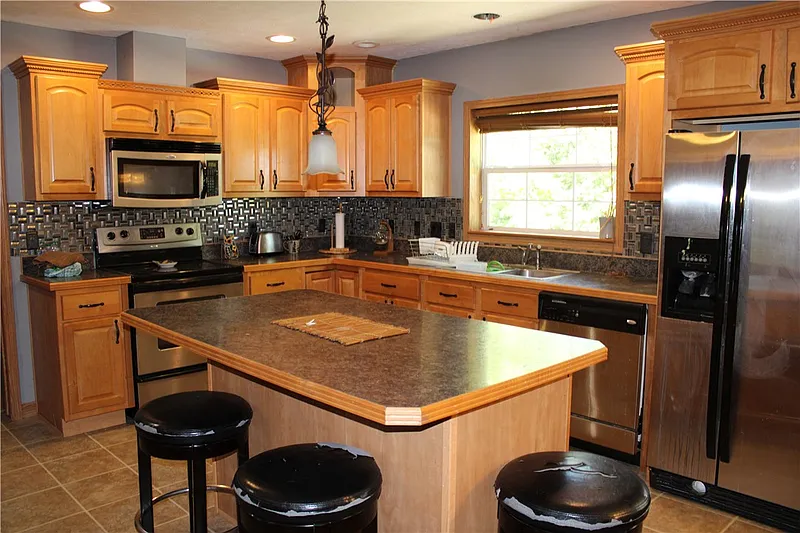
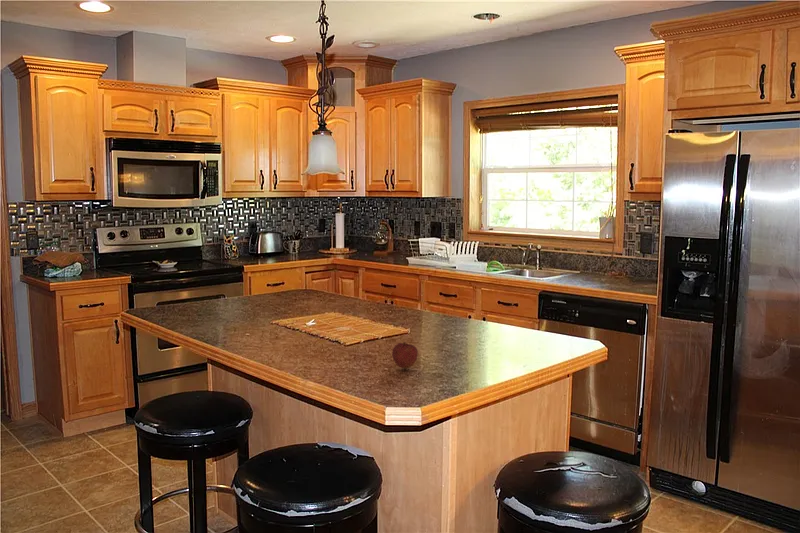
+ fruit [391,341,419,369]
